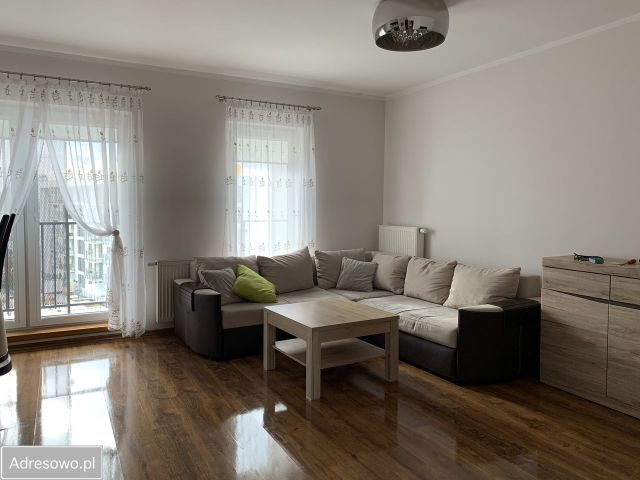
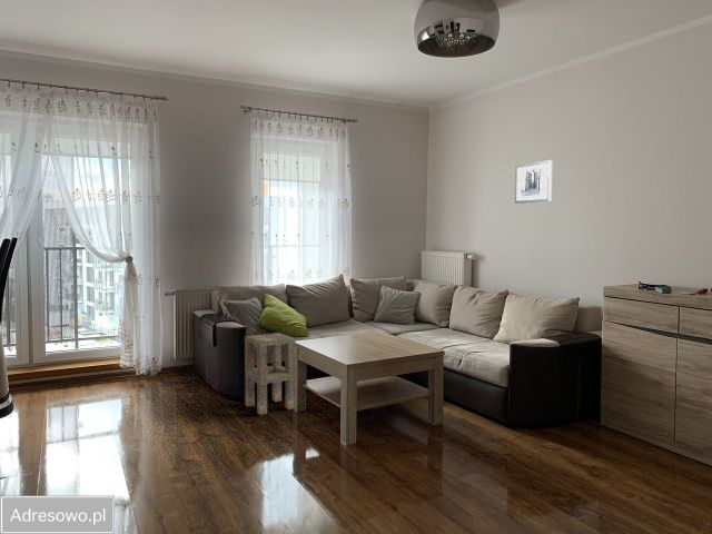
+ wall art [514,159,553,205]
+ side table [244,332,296,416]
